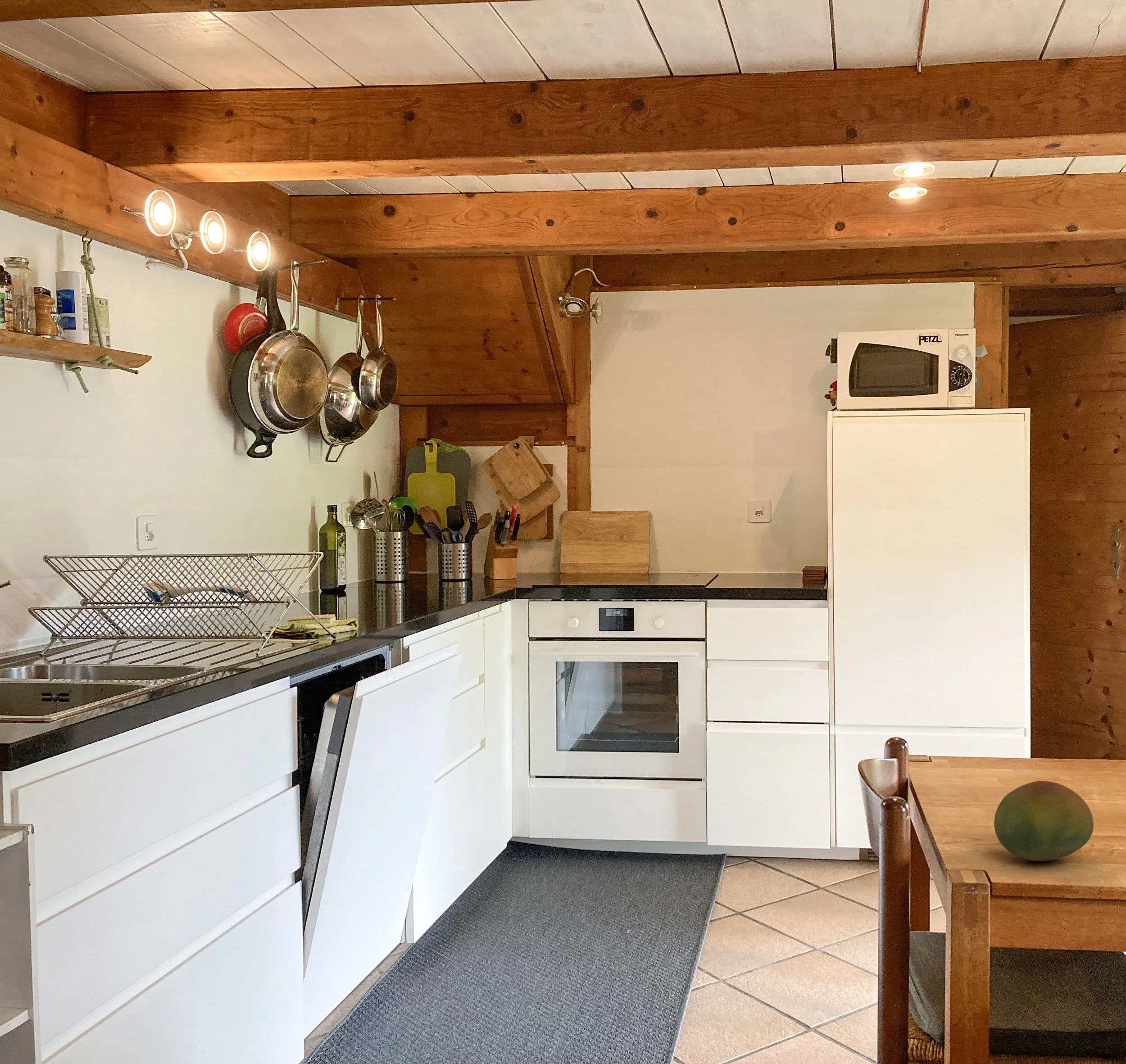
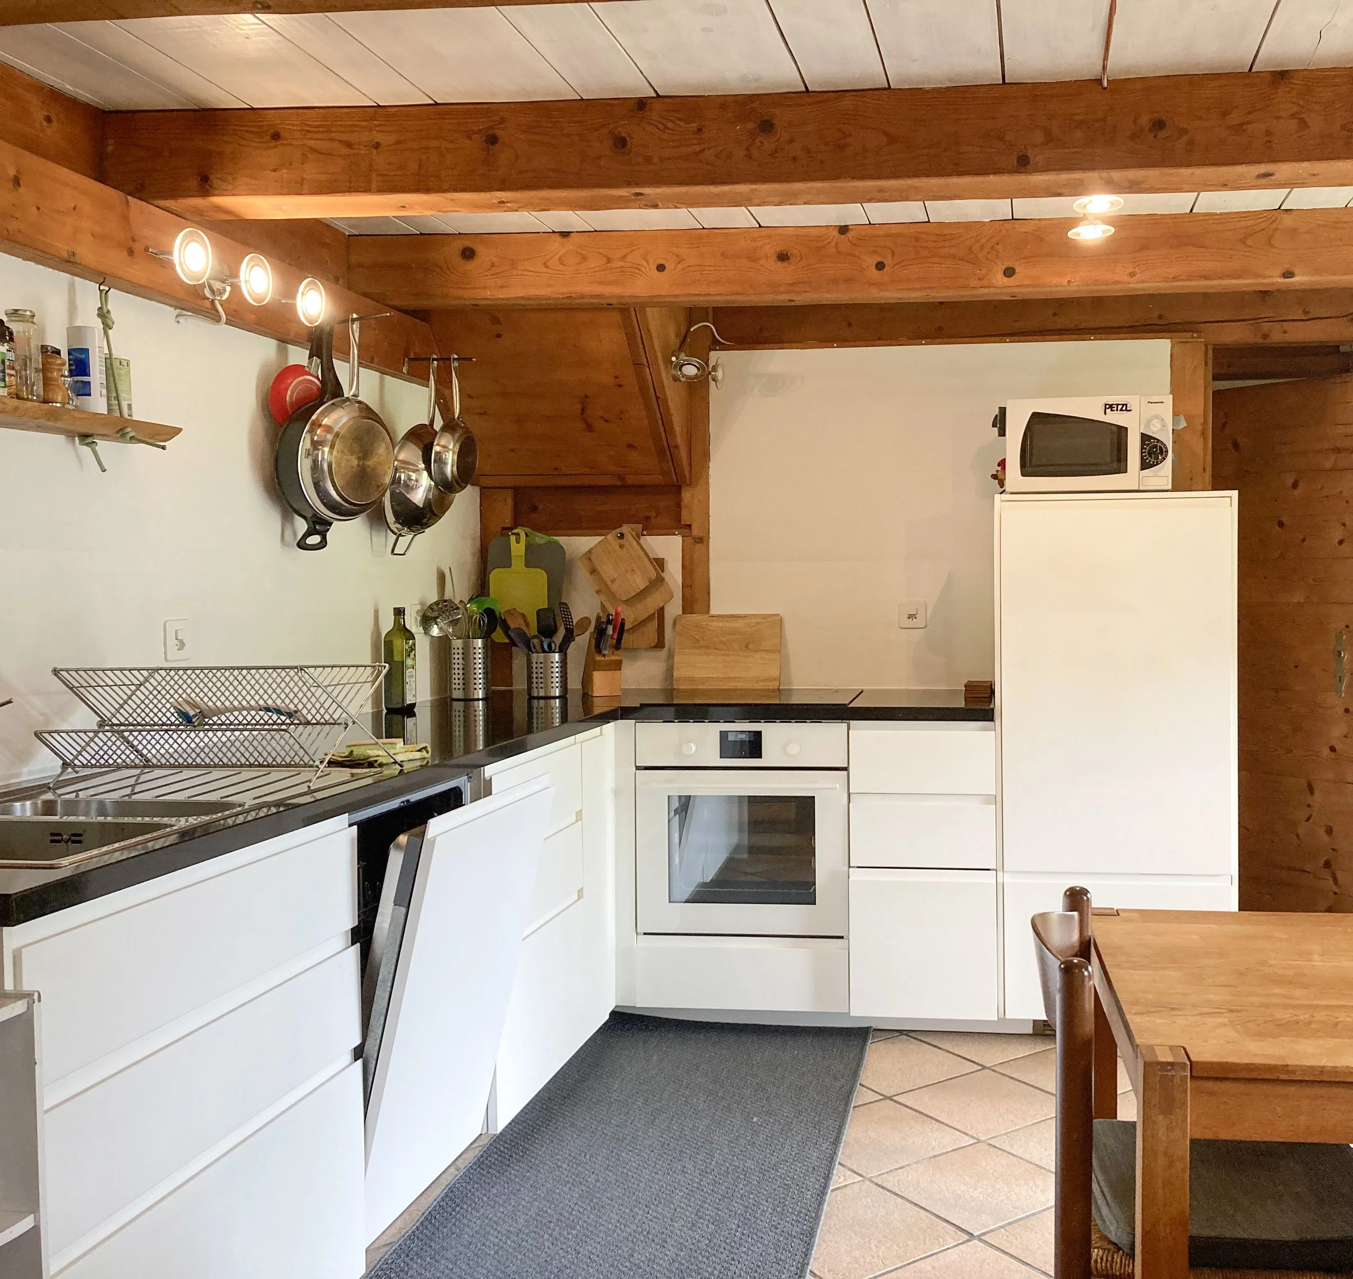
- fruit [994,781,1094,862]
